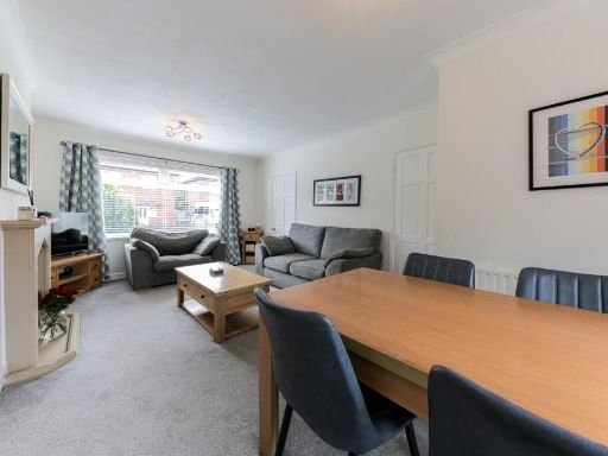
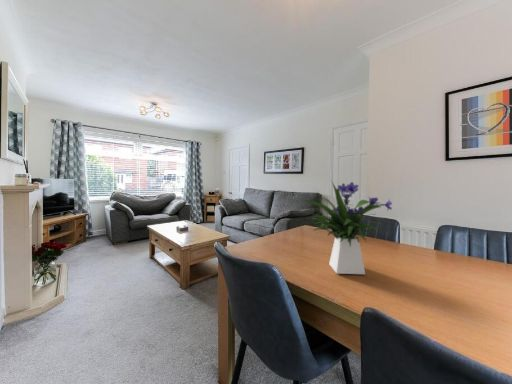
+ flower arrangement [303,179,393,275]
